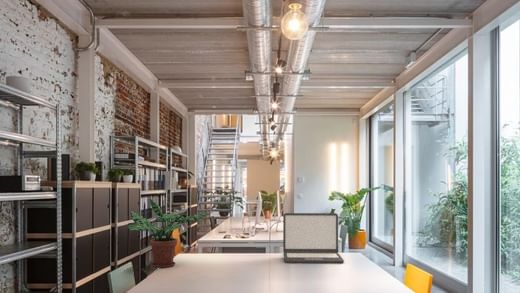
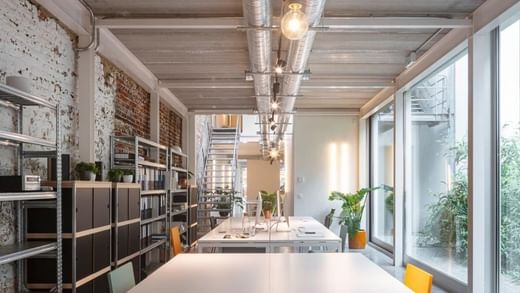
- laptop [282,212,345,264]
- potted plant [124,197,214,269]
